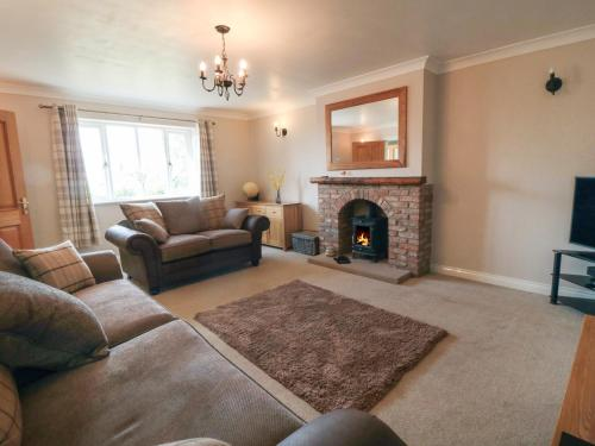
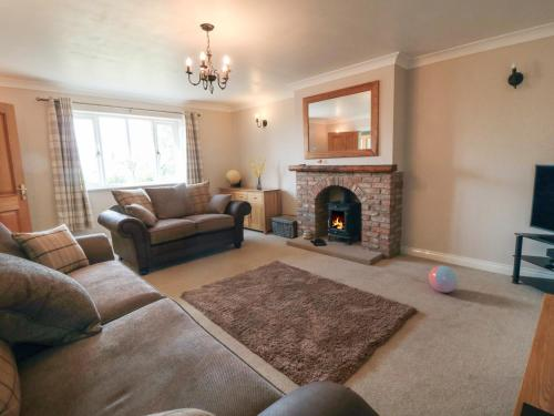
+ ball [428,264,460,294]
